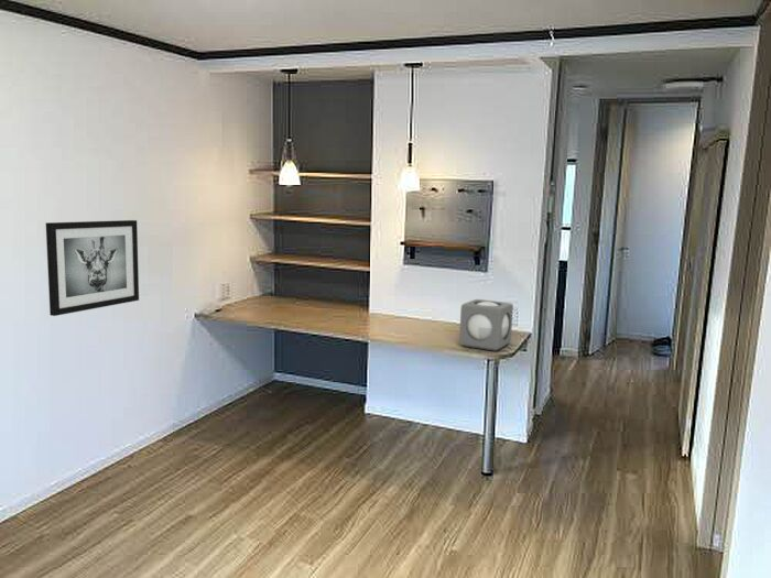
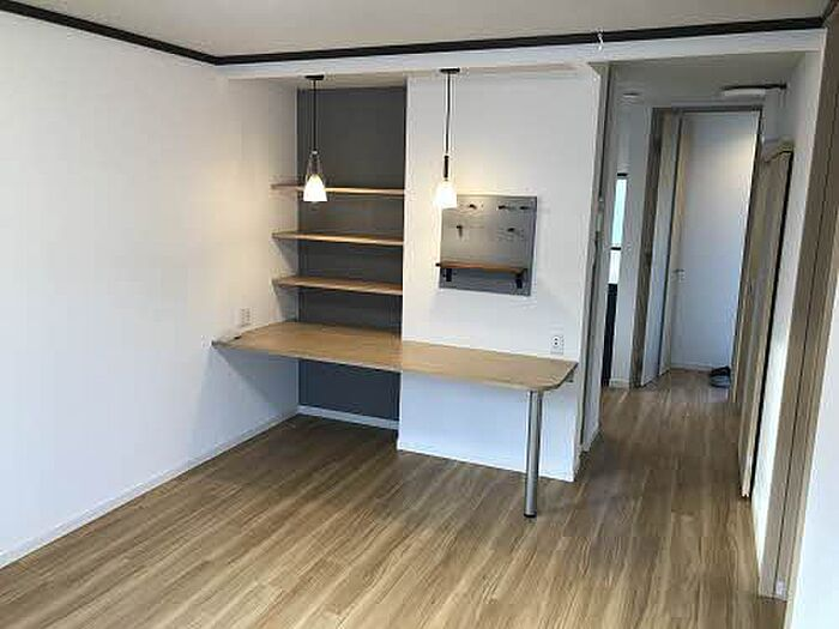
- wall art [45,219,140,317]
- speaker [458,298,514,352]
